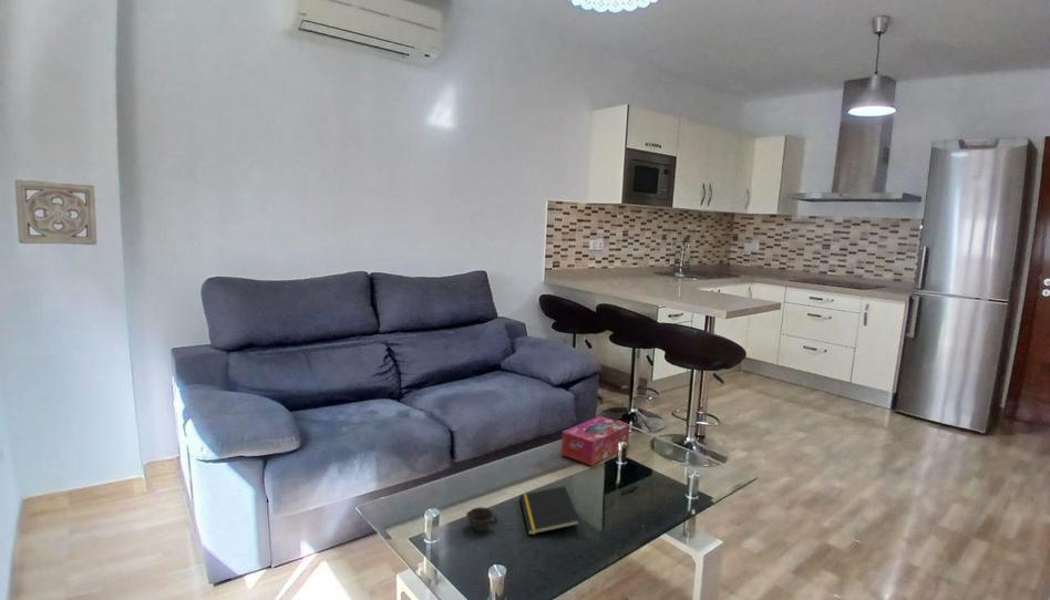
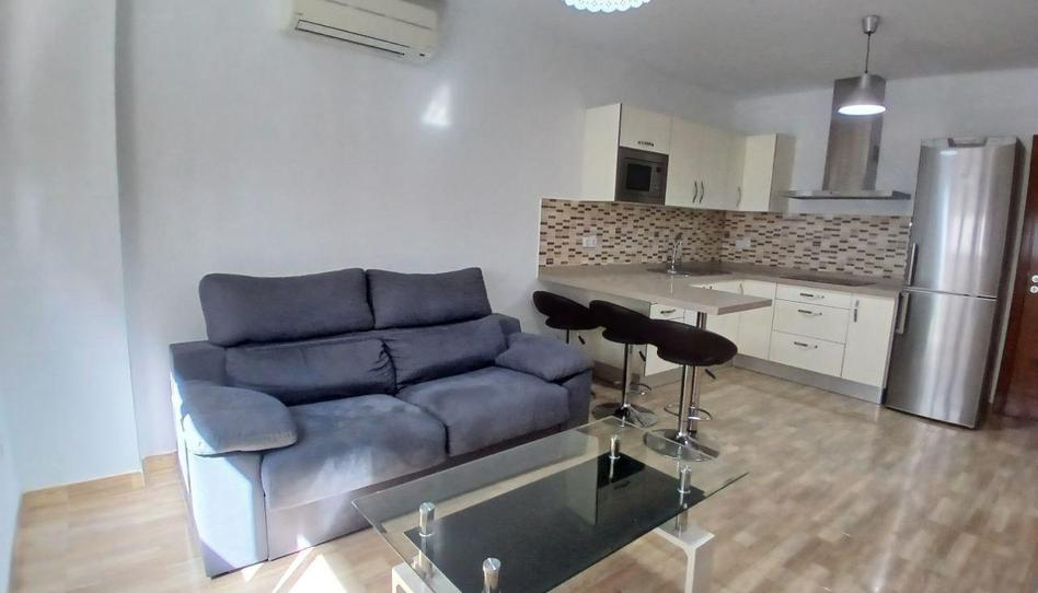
- wall ornament [13,178,99,246]
- tissue box [560,415,630,466]
- notepad [518,485,581,536]
- cup [465,506,498,532]
